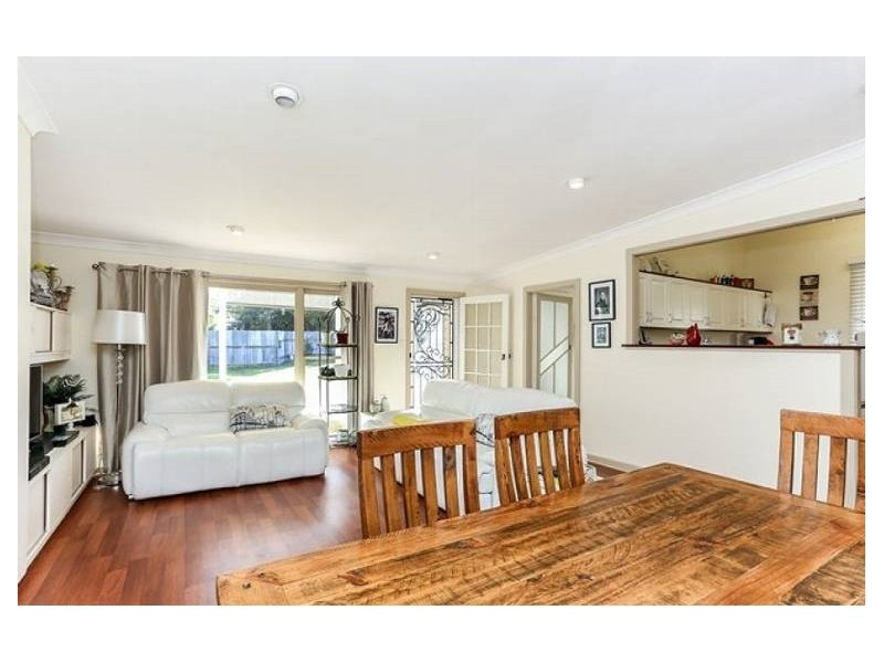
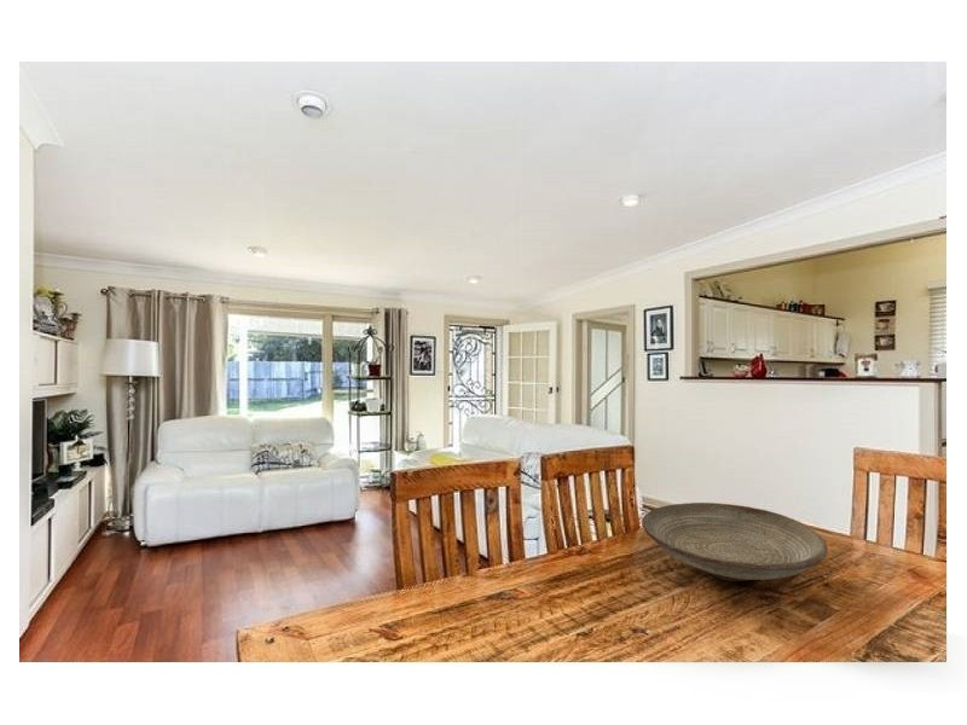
+ decorative bowl [641,501,829,582]
